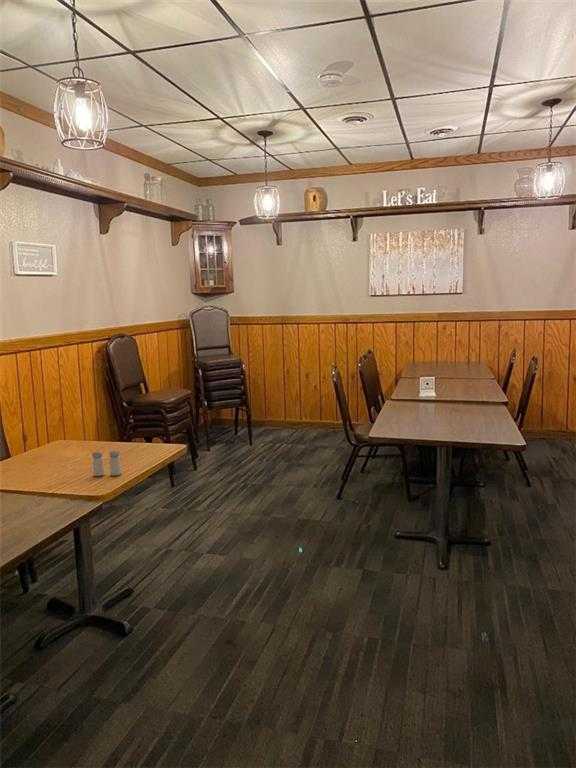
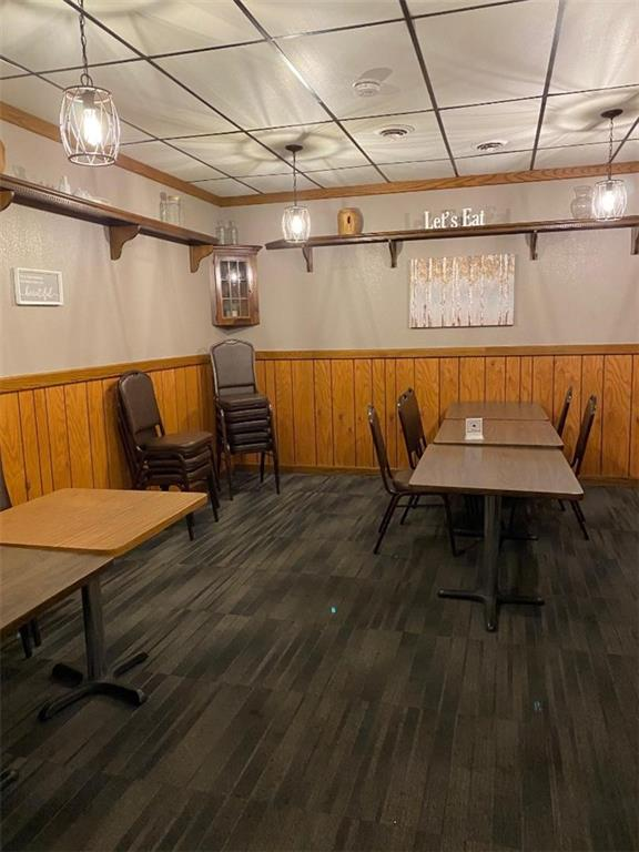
- salt and pepper shaker [91,449,122,477]
